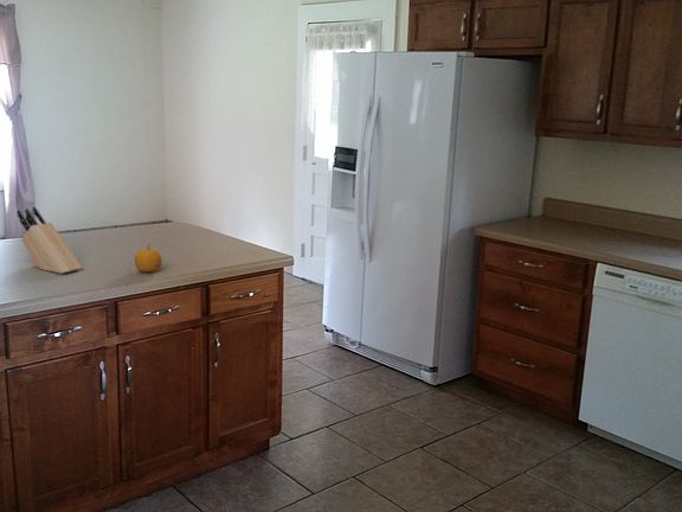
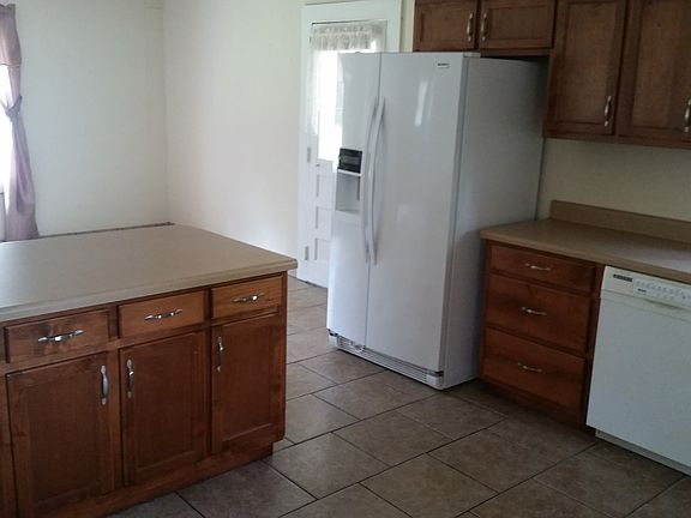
- fruit [134,243,163,274]
- knife block [17,206,83,275]
